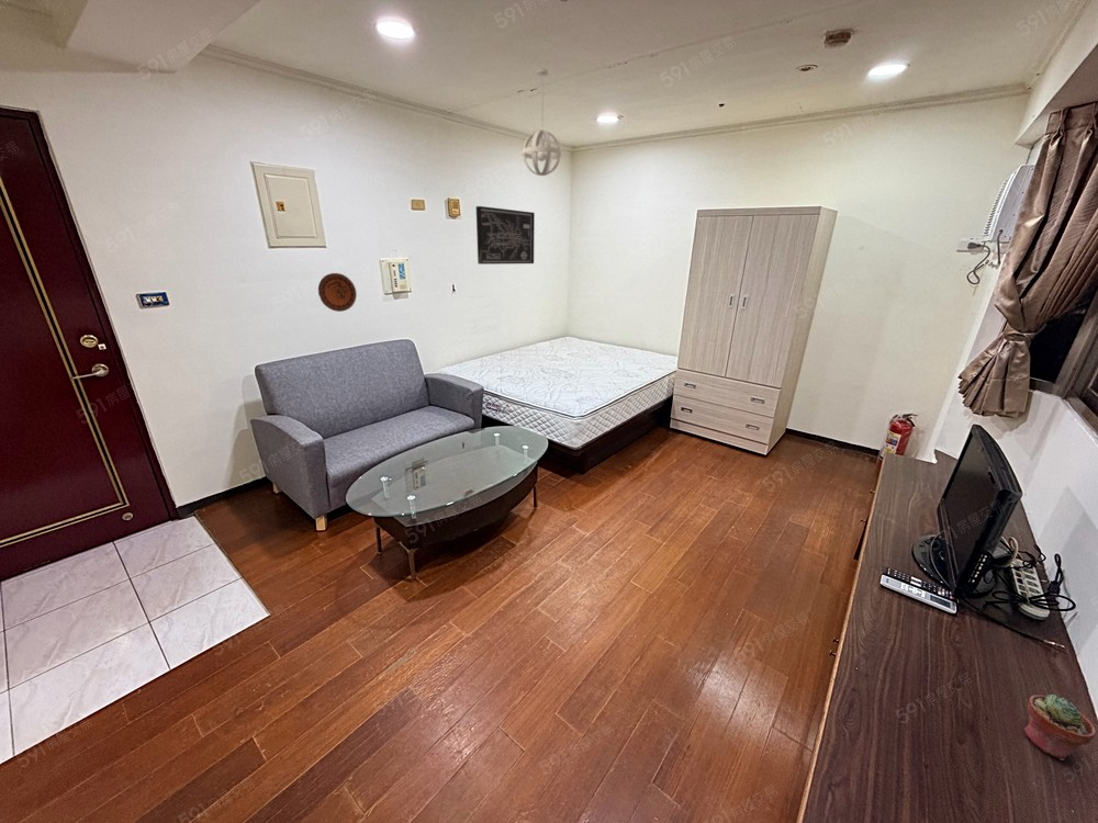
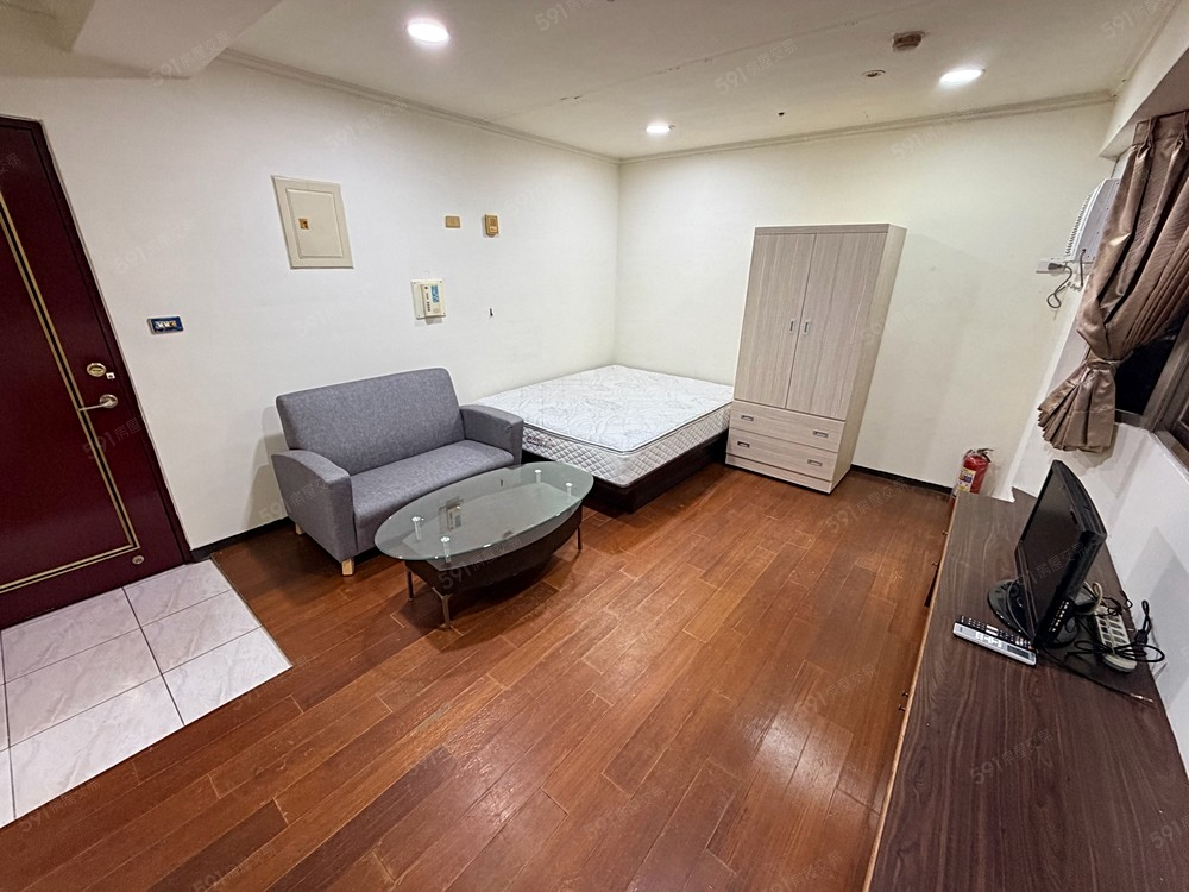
- potted succulent [1022,694,1097,762]
- pendant light [522,67,562,177]
- wall art [475,205,536,266]
- decorative plate [317,272,358,313]
